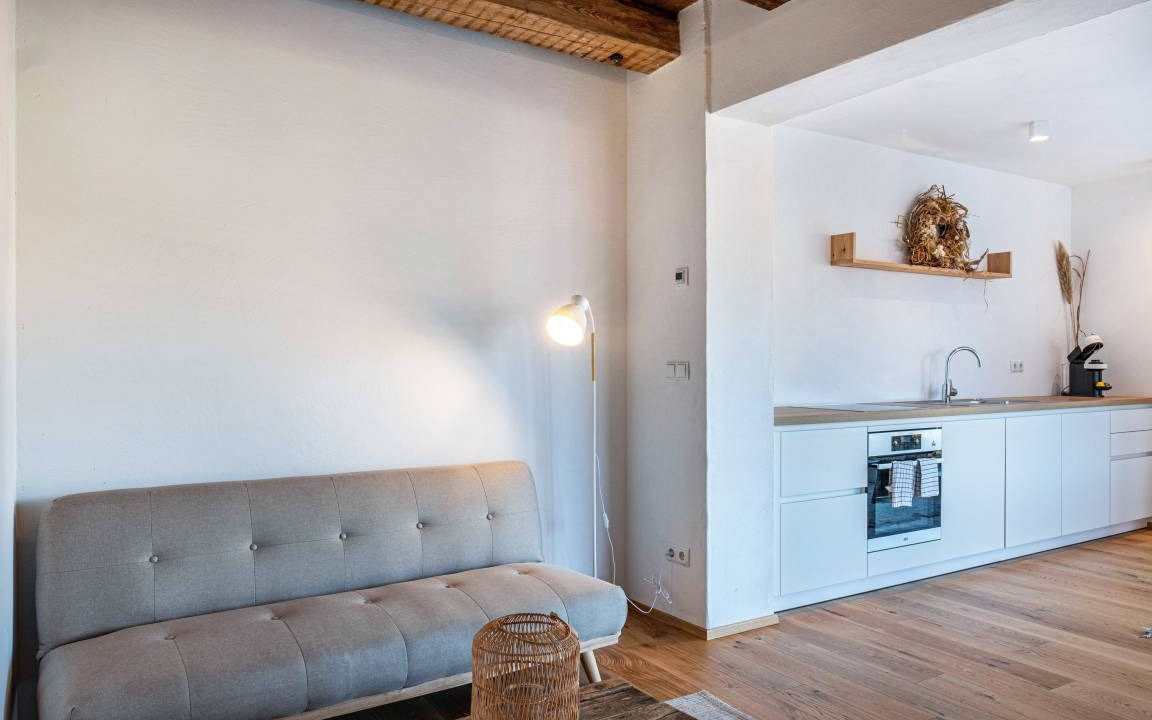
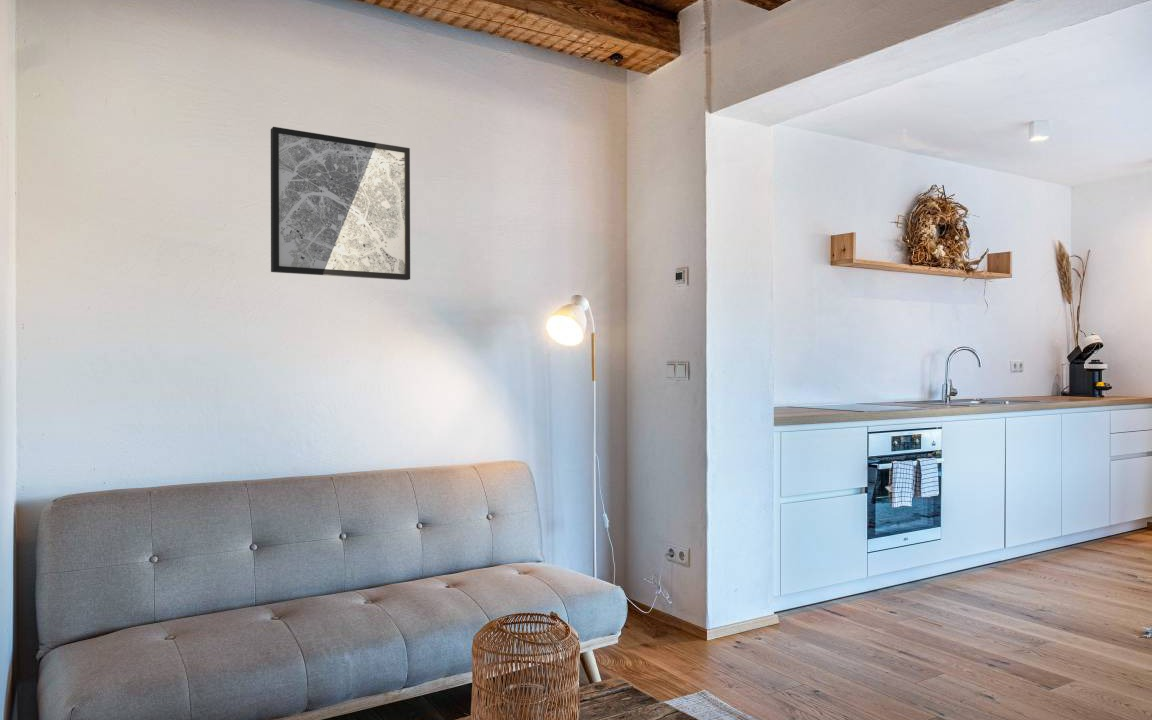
+ wall art [270,126,411,281]
